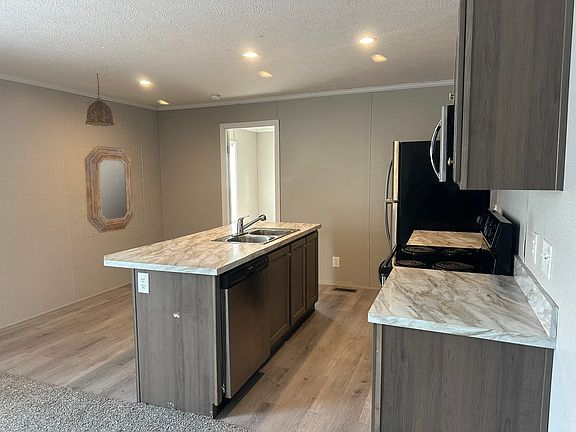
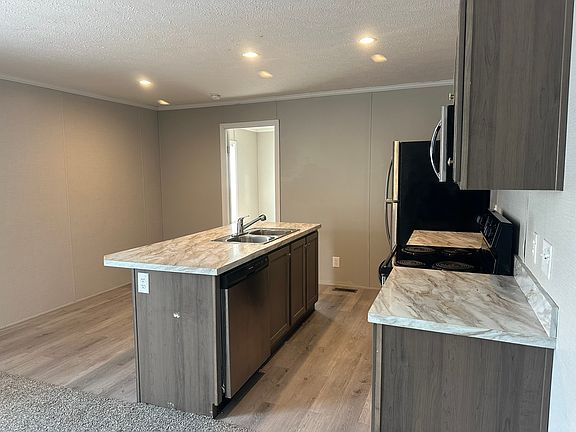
- home mirror [83,145,135,234]
- pendant lamp [84,72,115,127]
